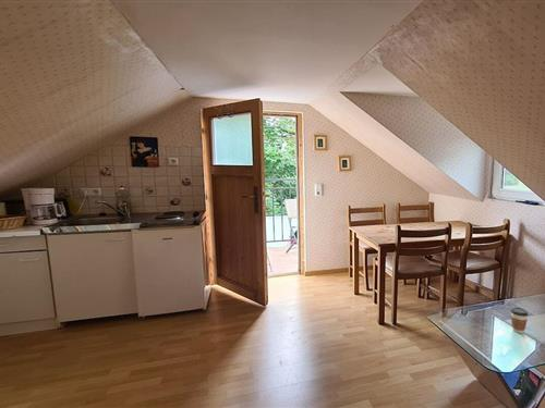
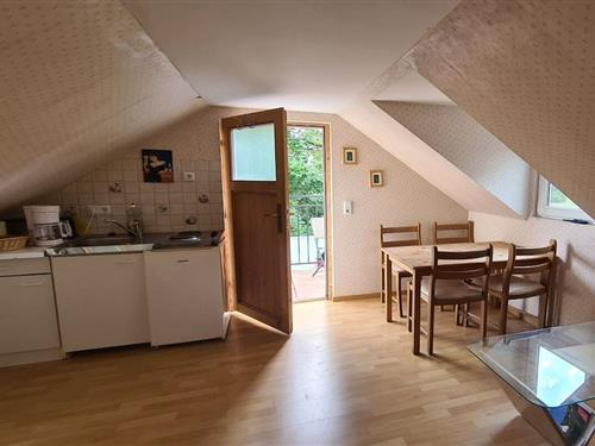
- coffee cup [509,307,529,334]
